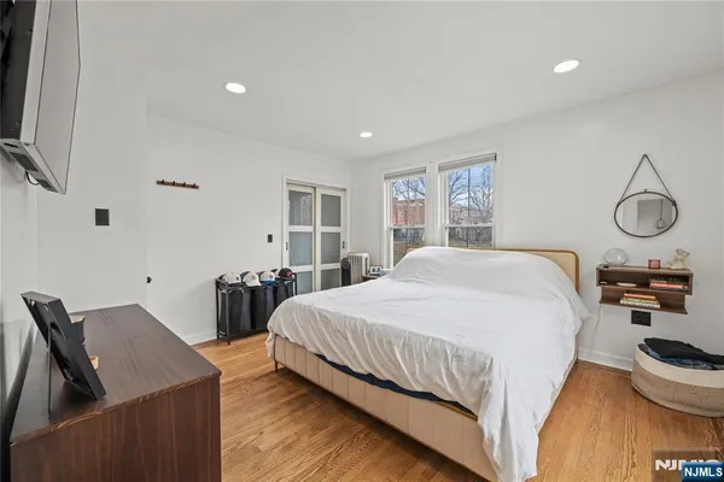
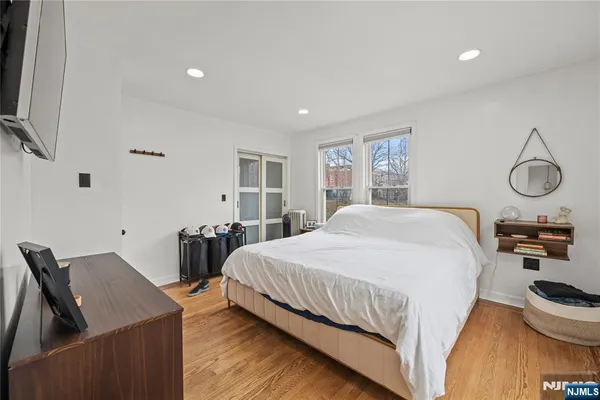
+ sneaker [187,277,210,297]
